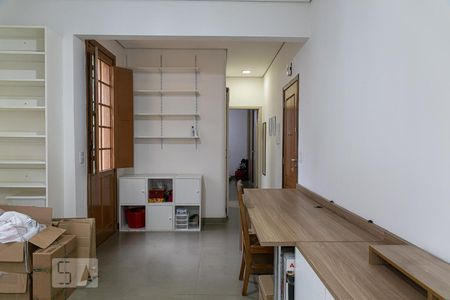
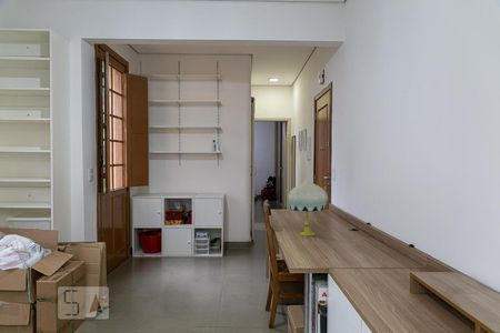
+ table lamp [288,179,329,238]
